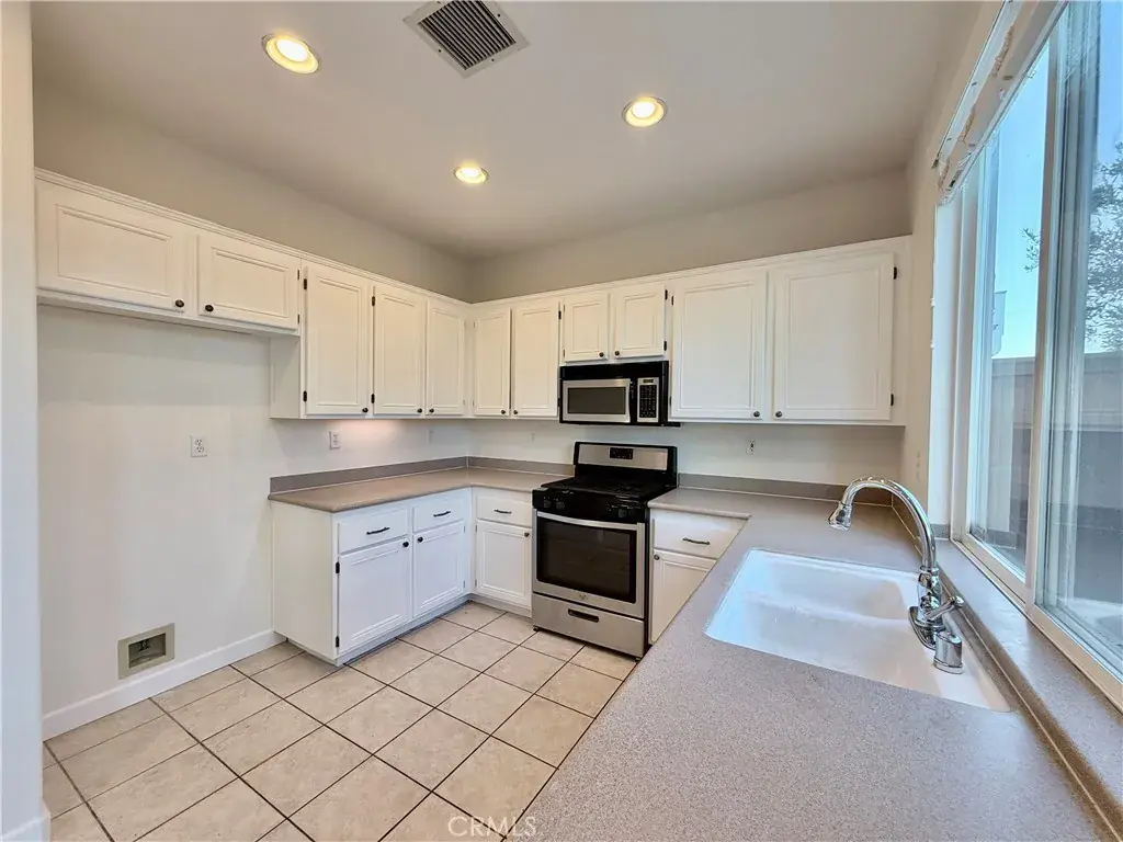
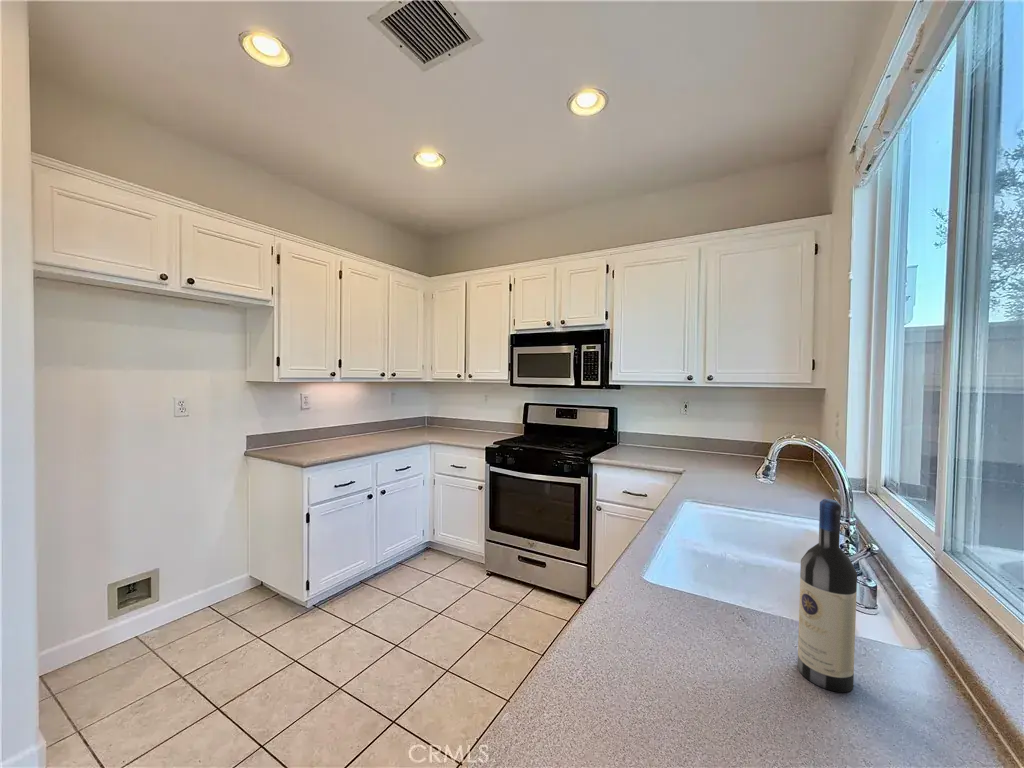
+ wine bottle [797,498,858,693]
